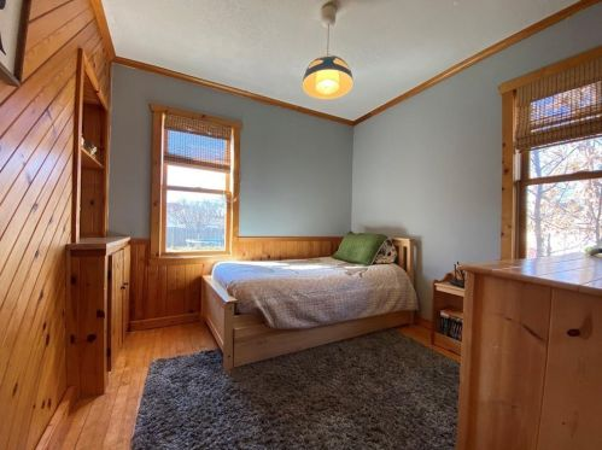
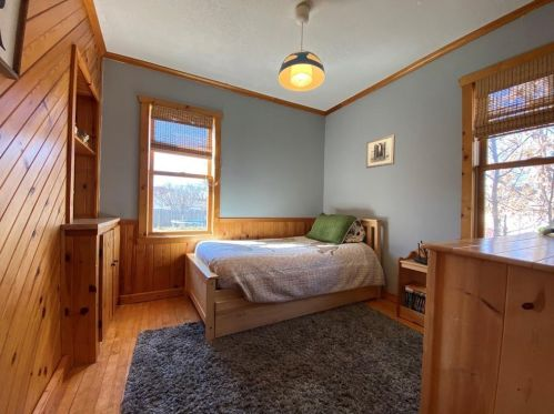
+ wall art [365,133,396,169]
